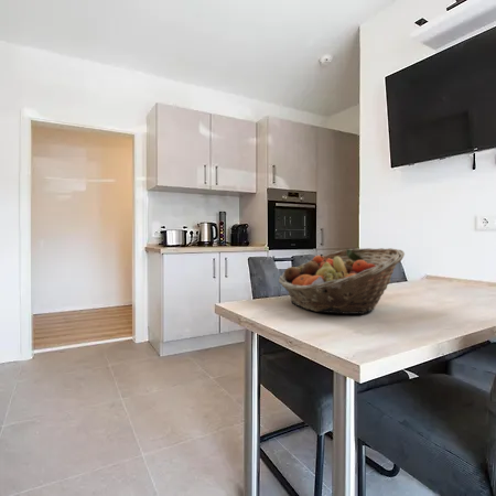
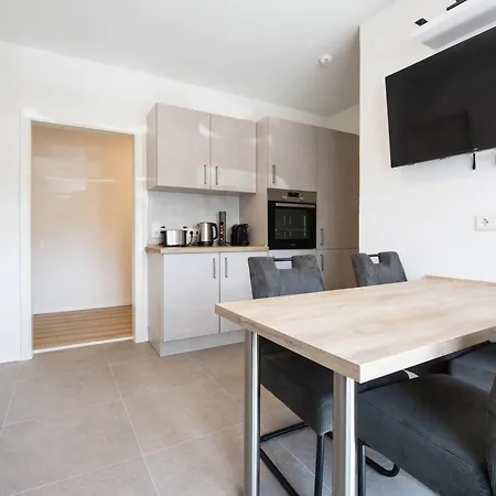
- fruit basket [278,247,406,315]
